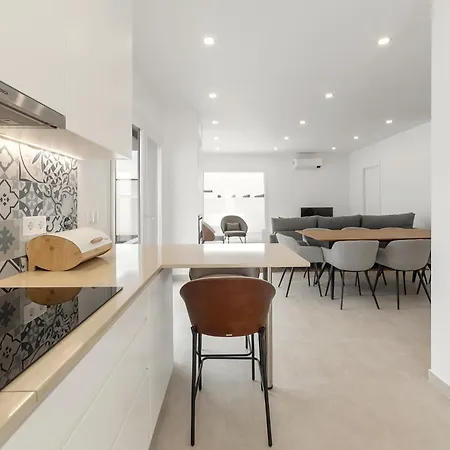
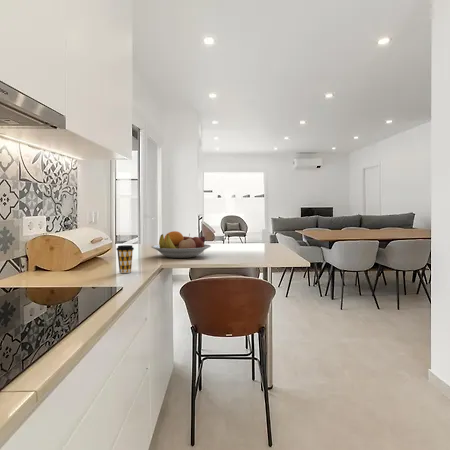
+ fruit bowl [151,230,212,259]
+ coffee cup [115,244,135,274]
